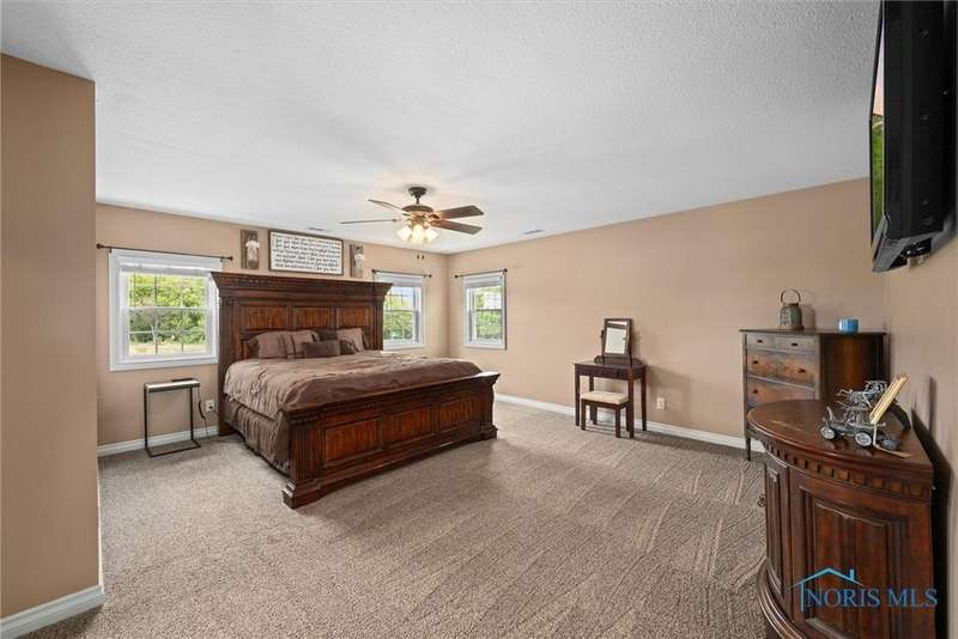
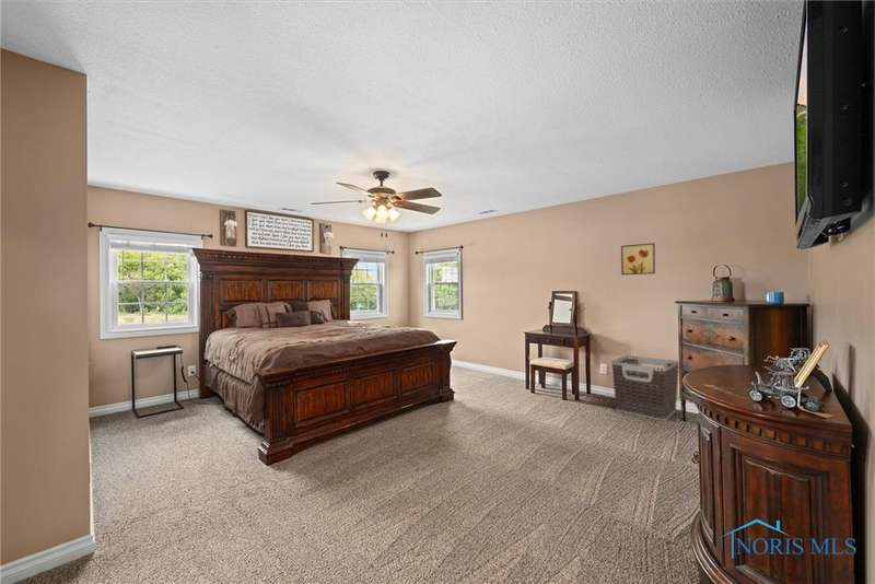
+ wall art [620,242,656,276]
+ clothes hamper [610,354,680,422]
